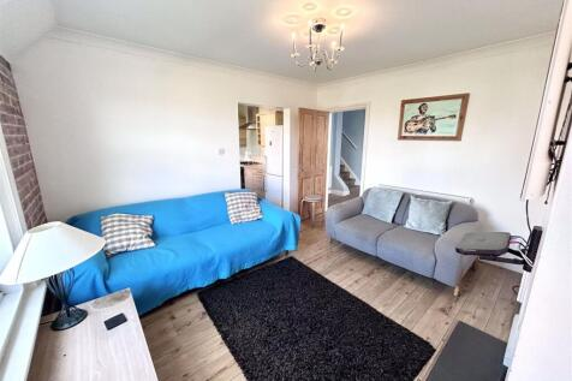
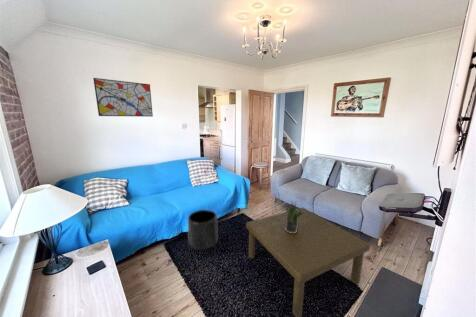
+ planter [186,209,219,260]
+ potted plant [284,199,306,233]
+ wall art [92,77,154,118]
+ coffee table [245,207,371,317]
